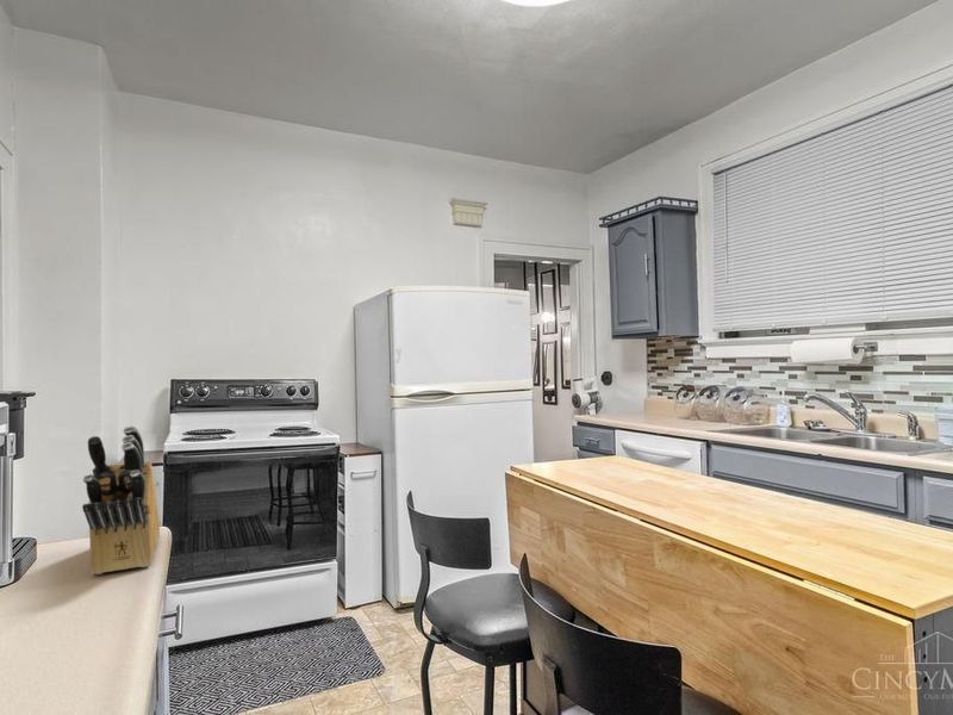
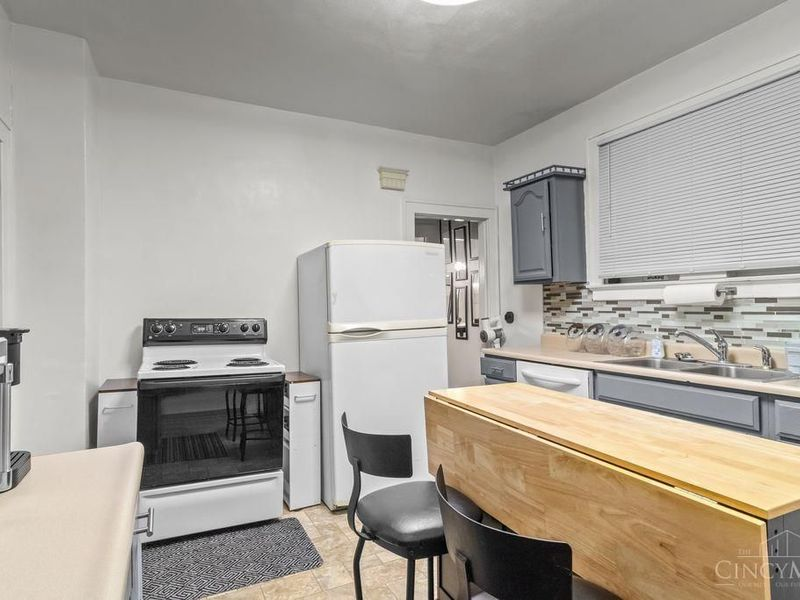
- knife block [81,424,161,576]
